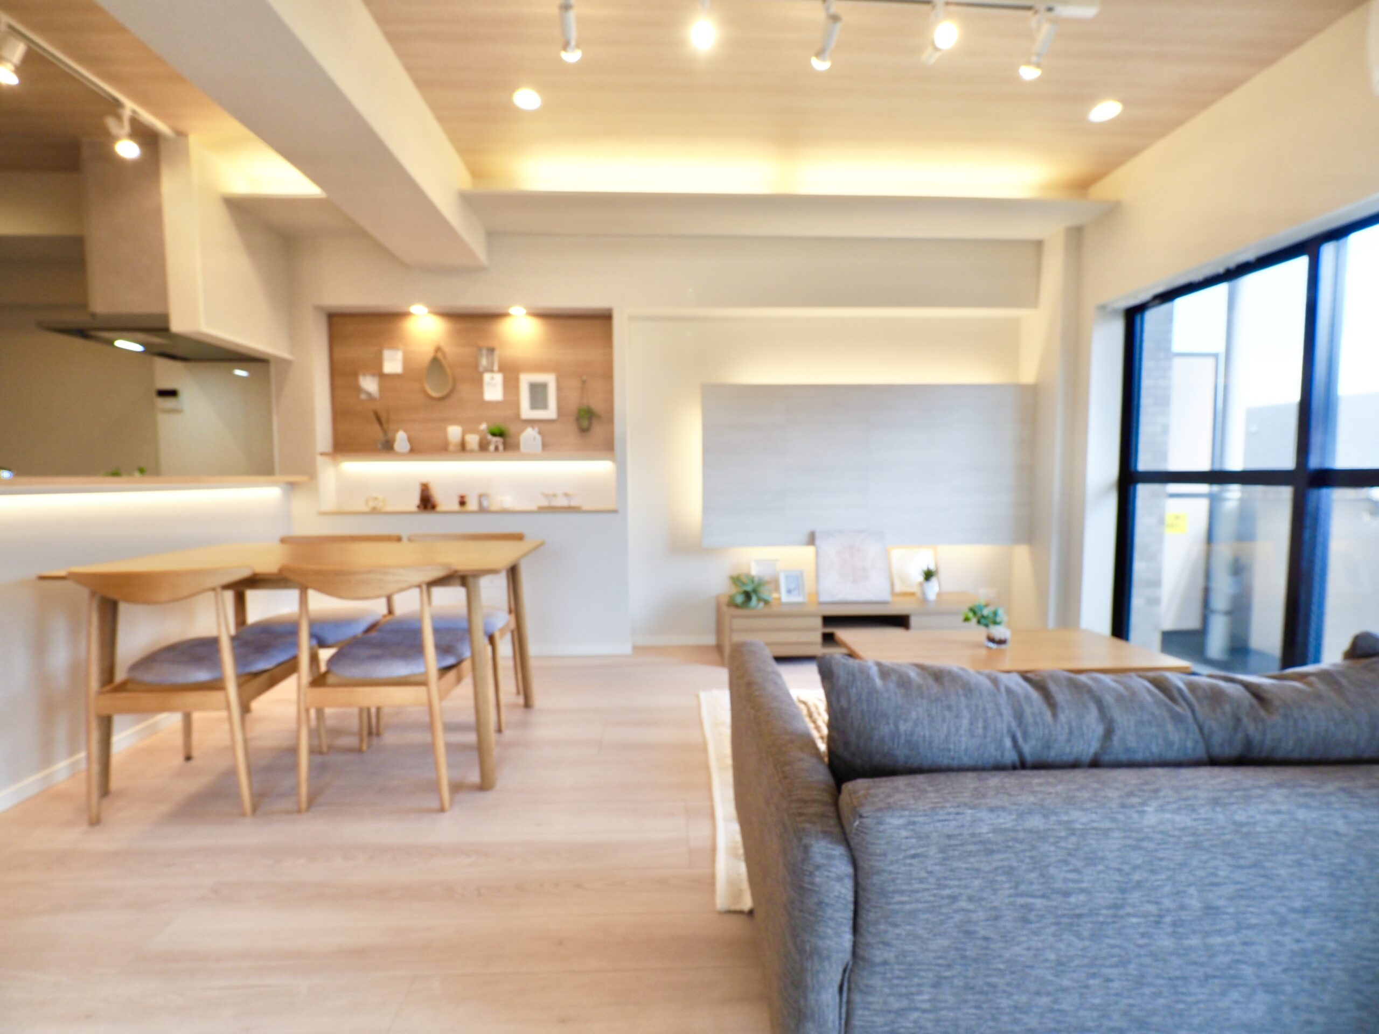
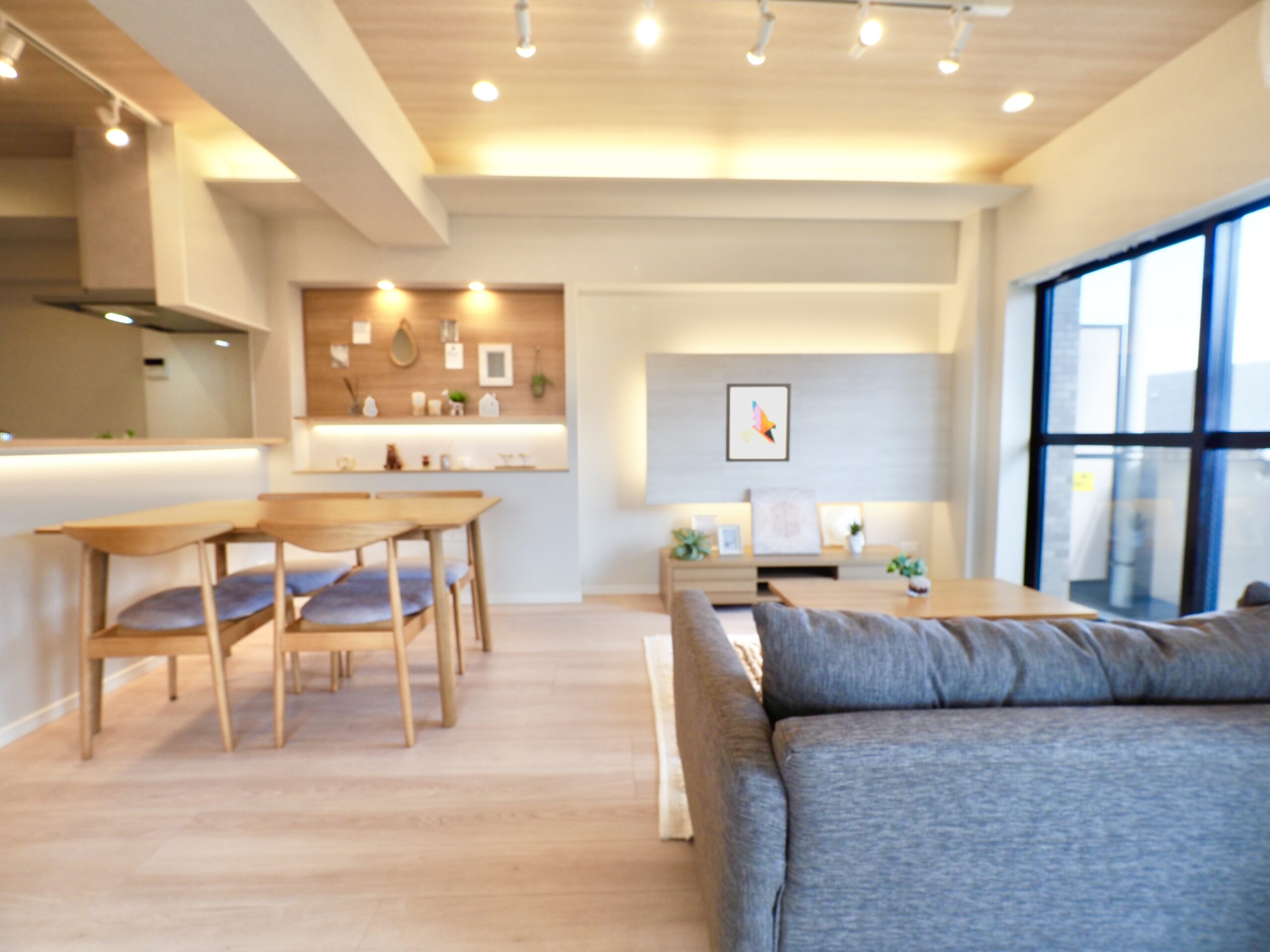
+ wall art [725,383,792,463]
